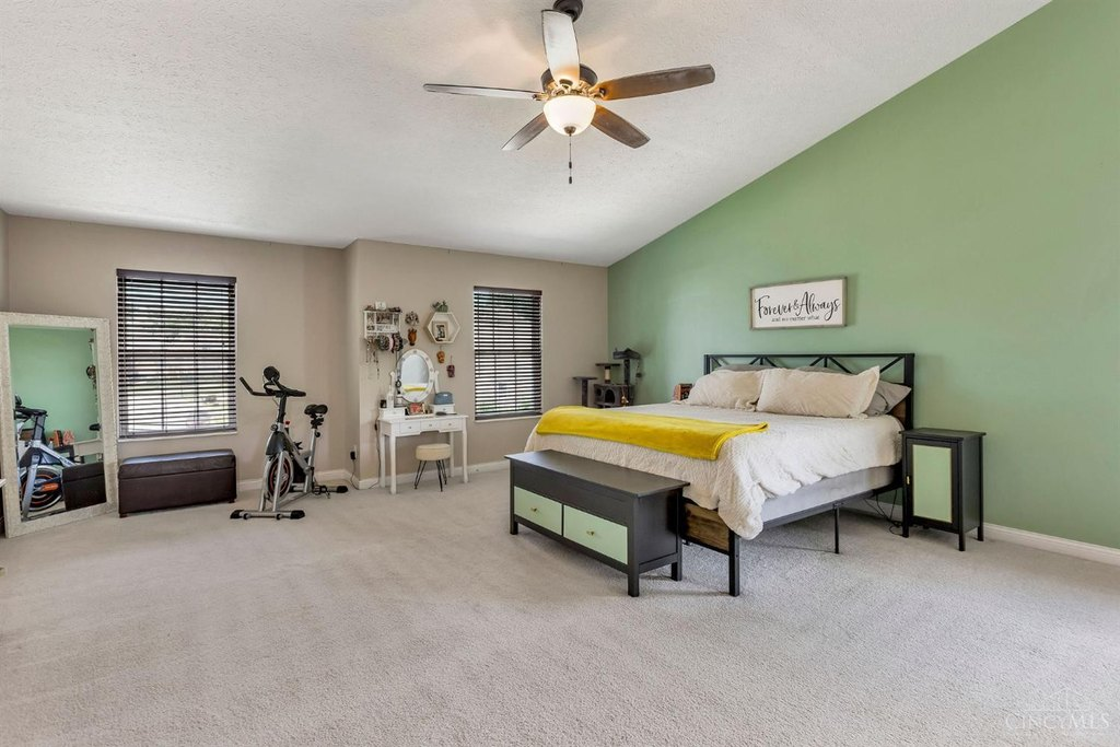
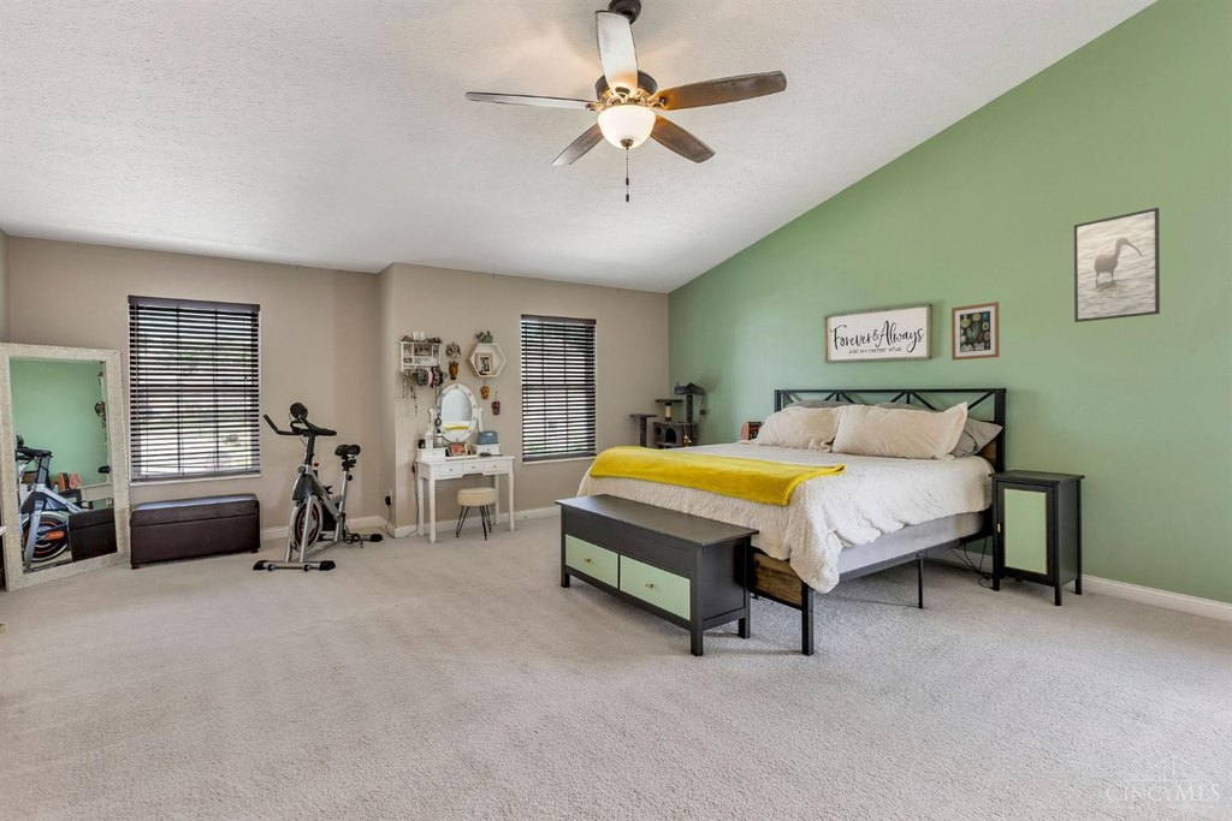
+ wall art [950,301,1001,362]
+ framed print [1073,207,1161,323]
